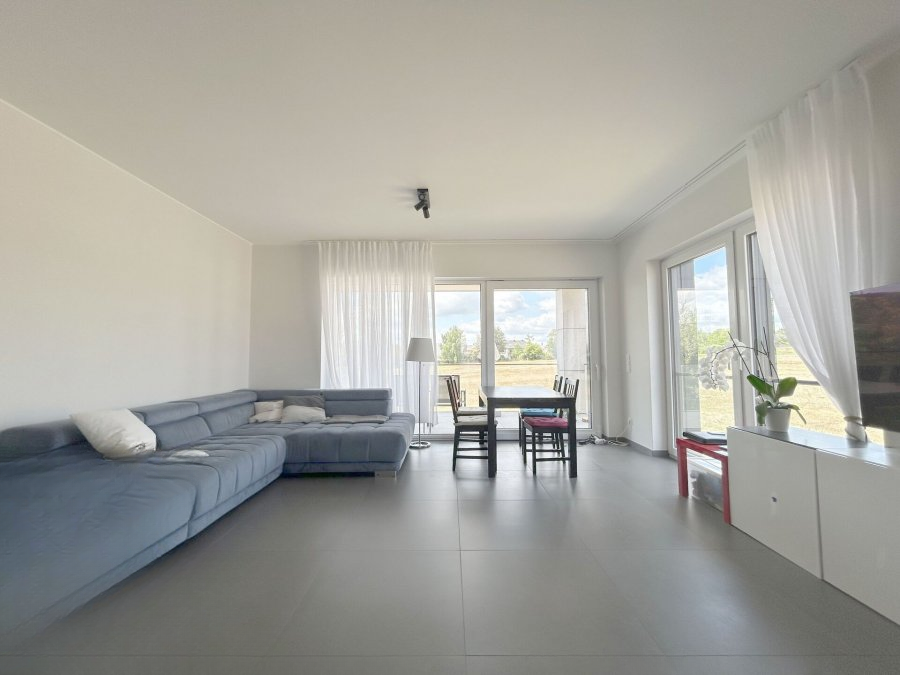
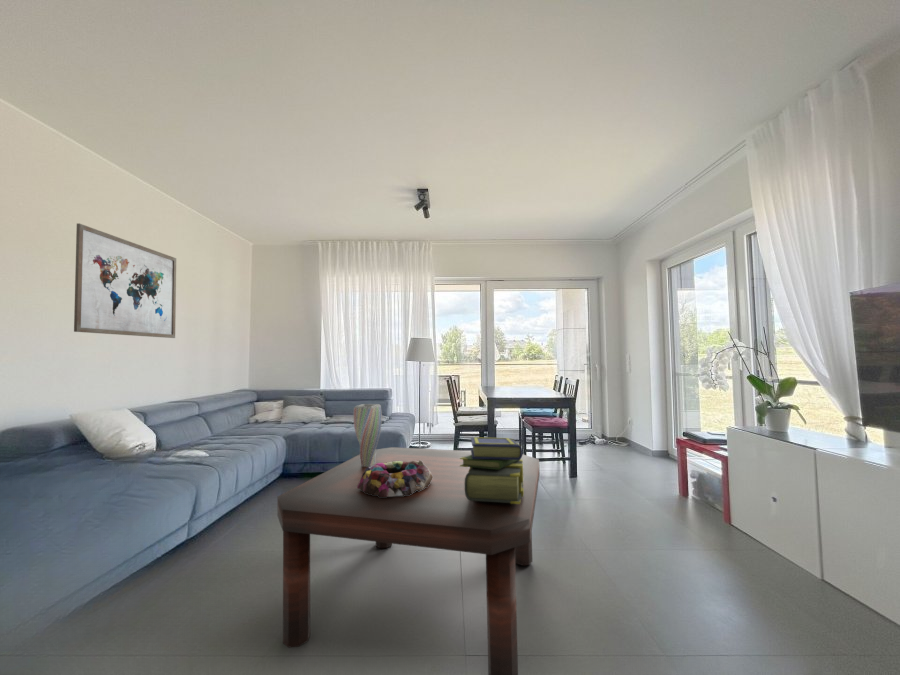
+ wall art [73,222,177,339]
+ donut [357,460,433,497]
+ stack of books [460,436,524,504]
+ vase [353,403,383,467]
+ coffee table [277,446,541,675]
